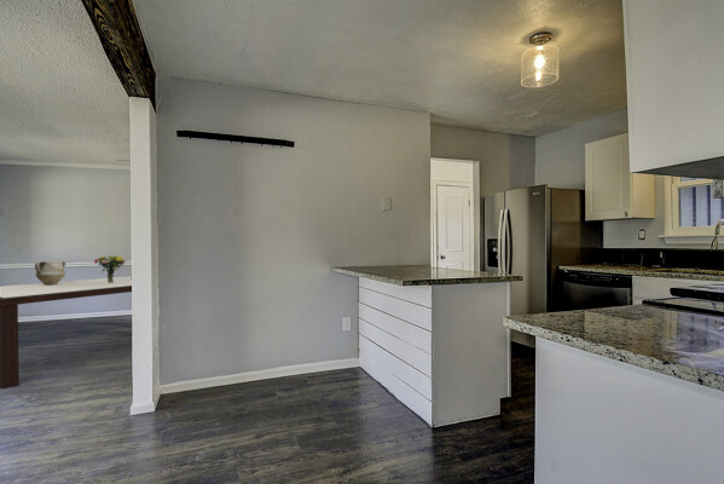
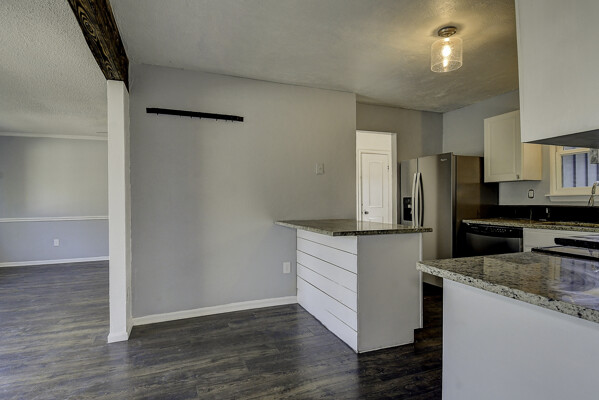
- bouquet [93,254,127,283]
- dining table [0,275,133,390]
- ceramic pot [34,259,68,286]
